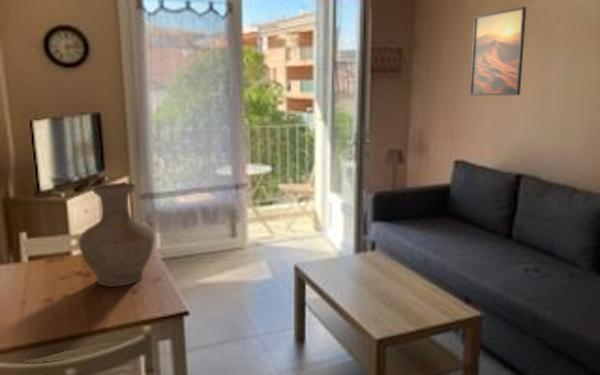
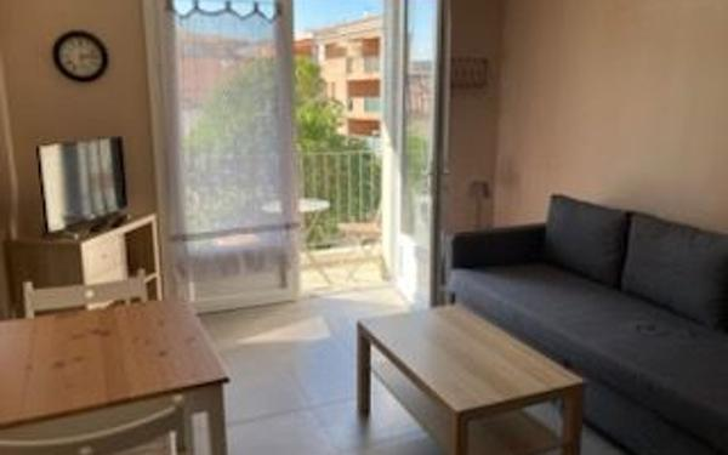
- vase [78,182,156,288]
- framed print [469,6,527,96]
